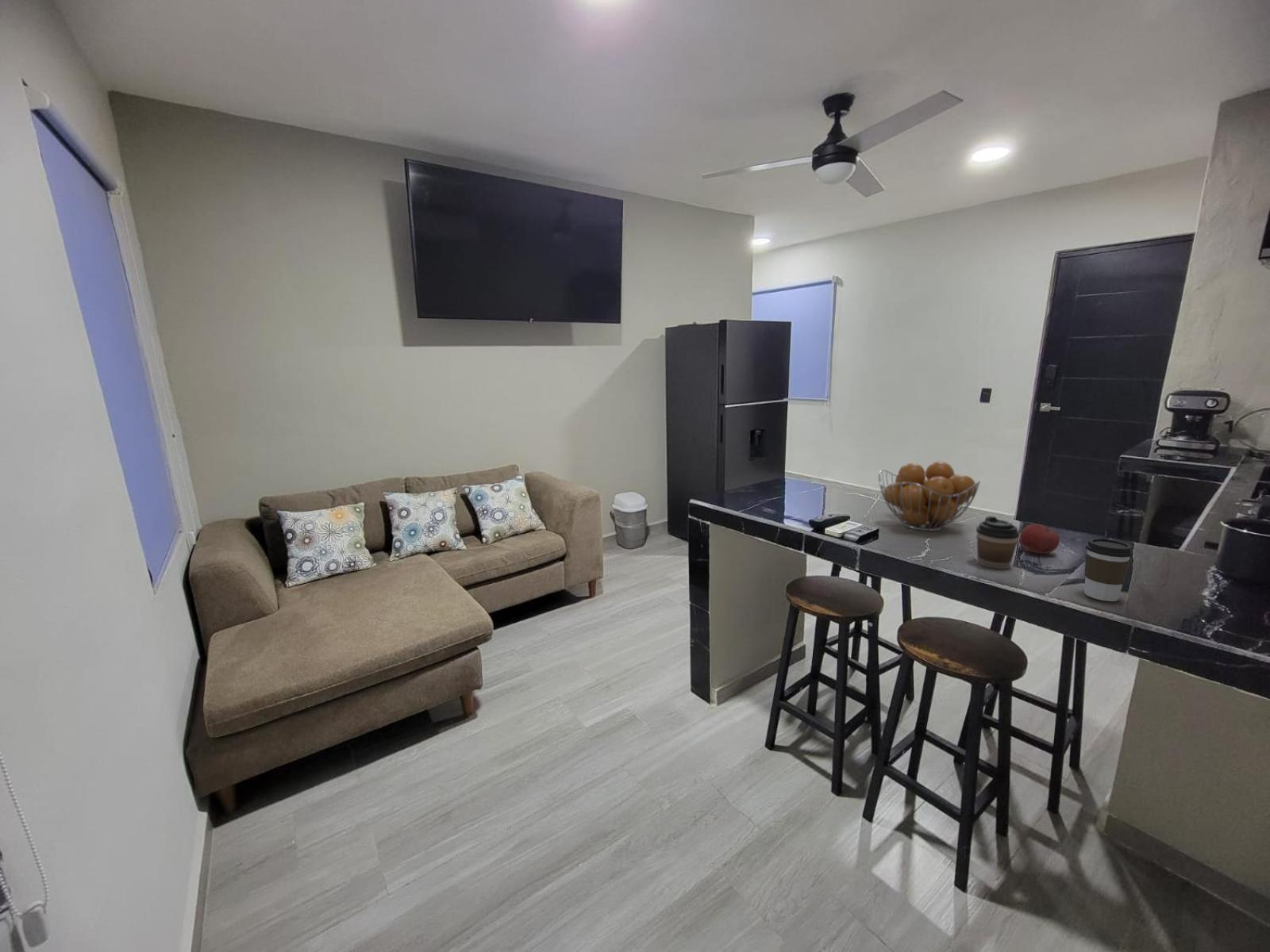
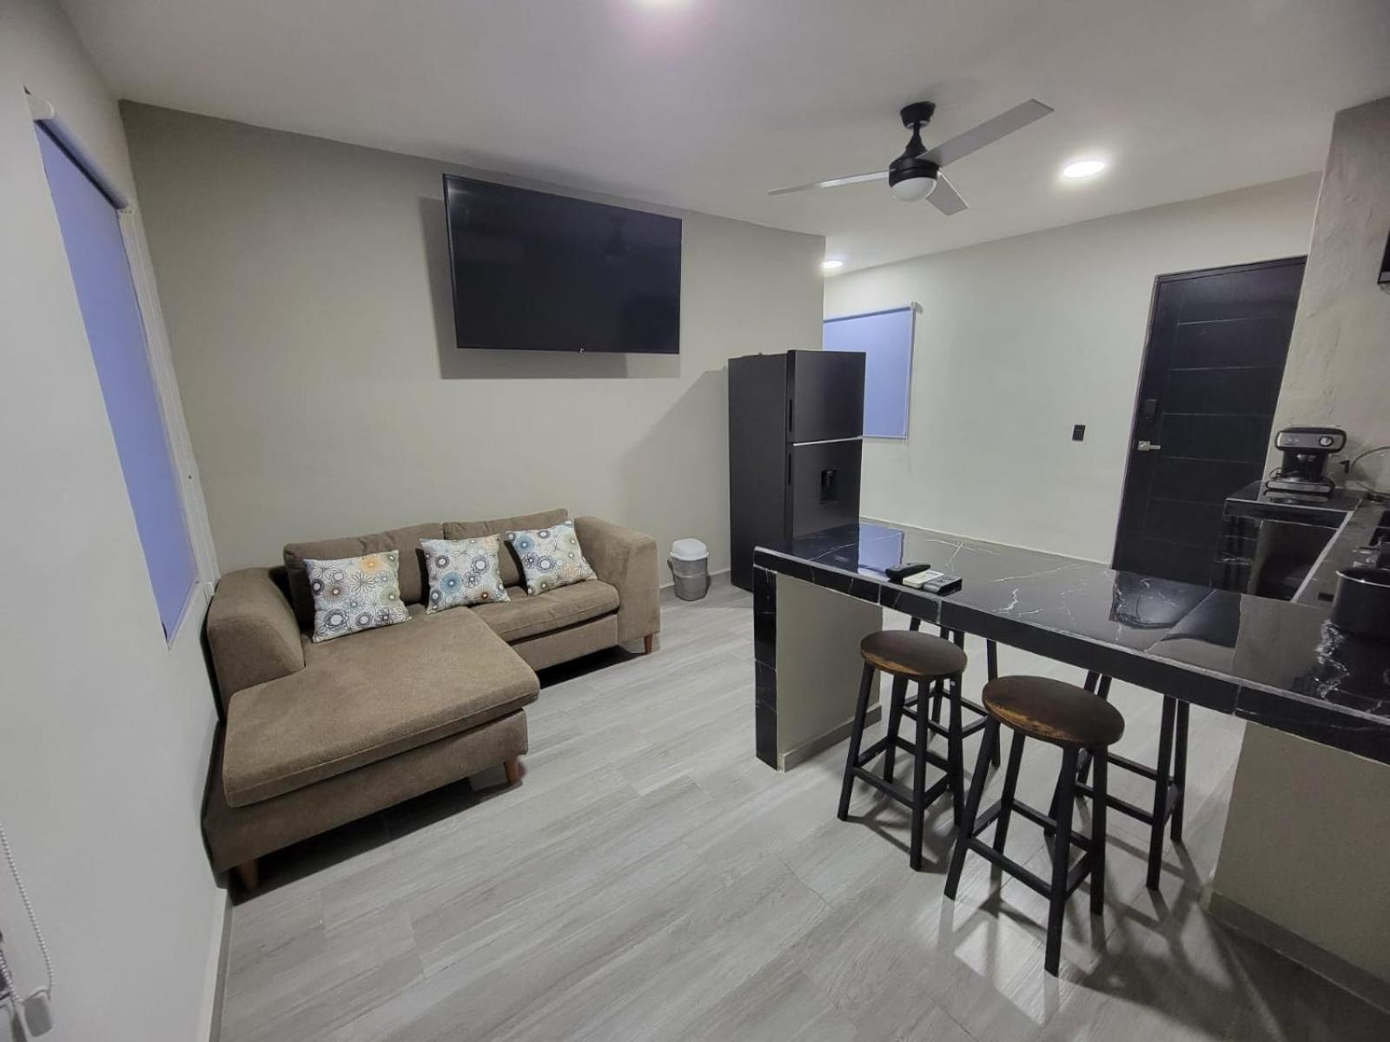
- coffee cup [1083,538,1134,602]
- apple [1019,523,1060,555]
- coffee cup [976,516,1021,570]
- fruit basket [878,461,981,532]
